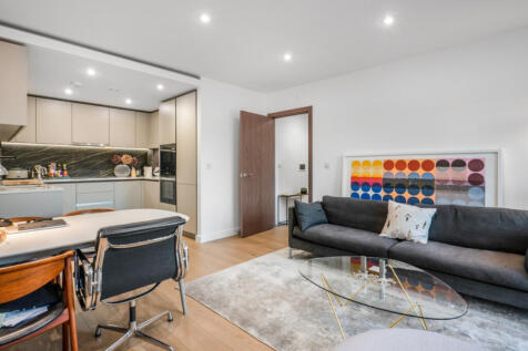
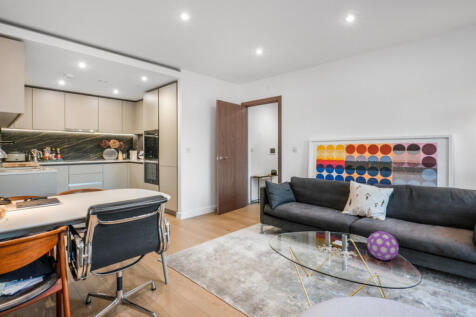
+ decorative ball [366,230,400,261]
